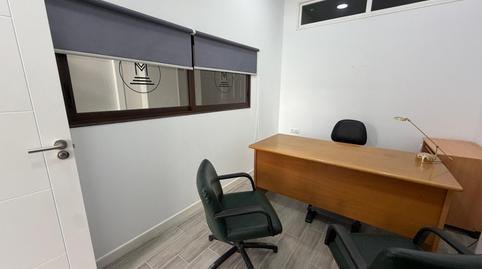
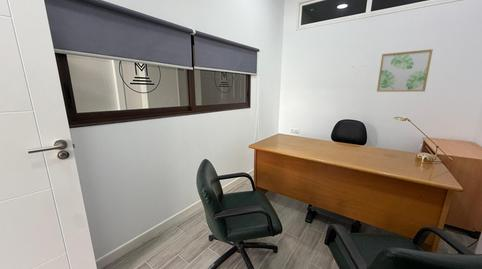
+ wall art [376,48,434,93]
